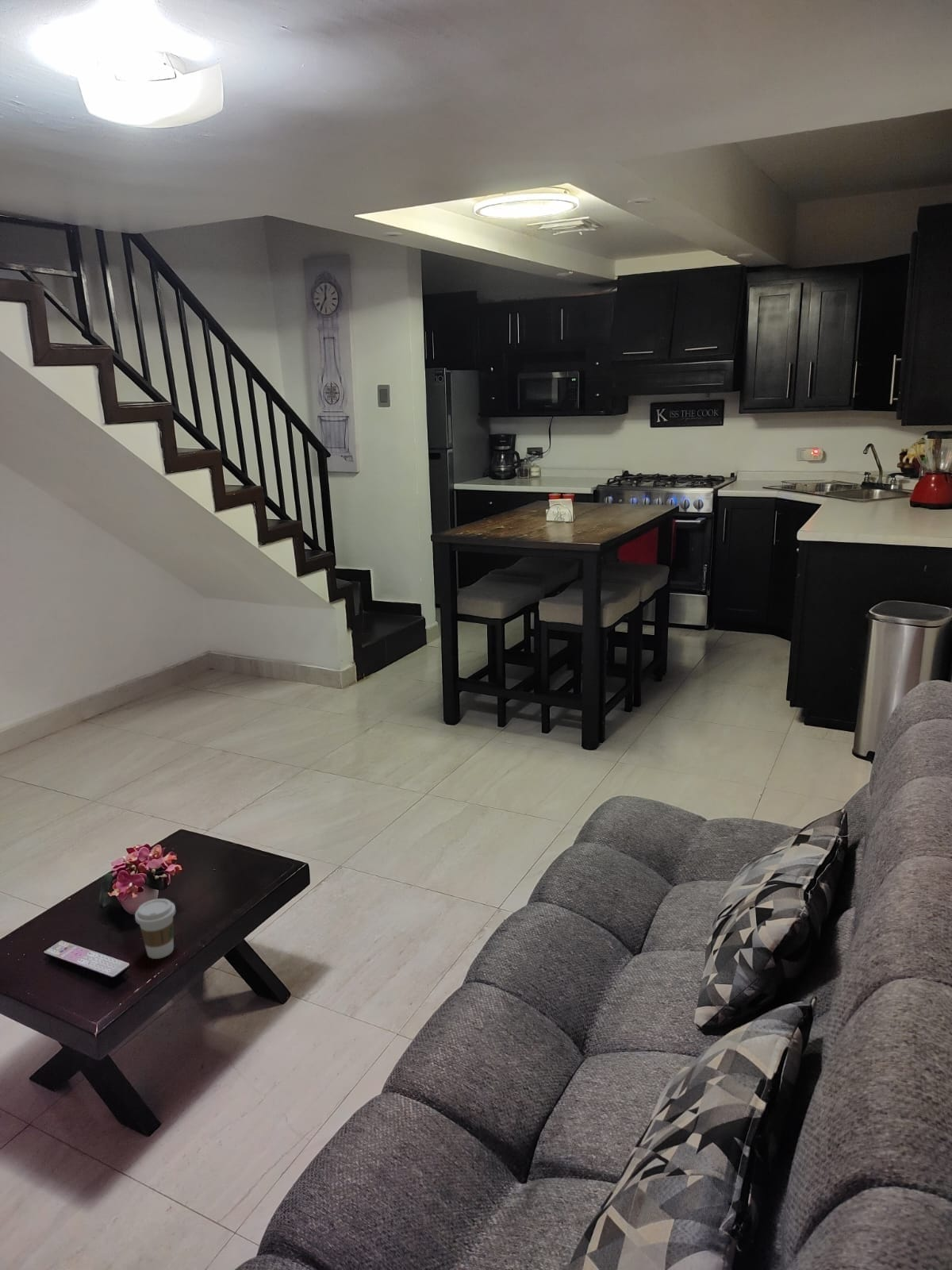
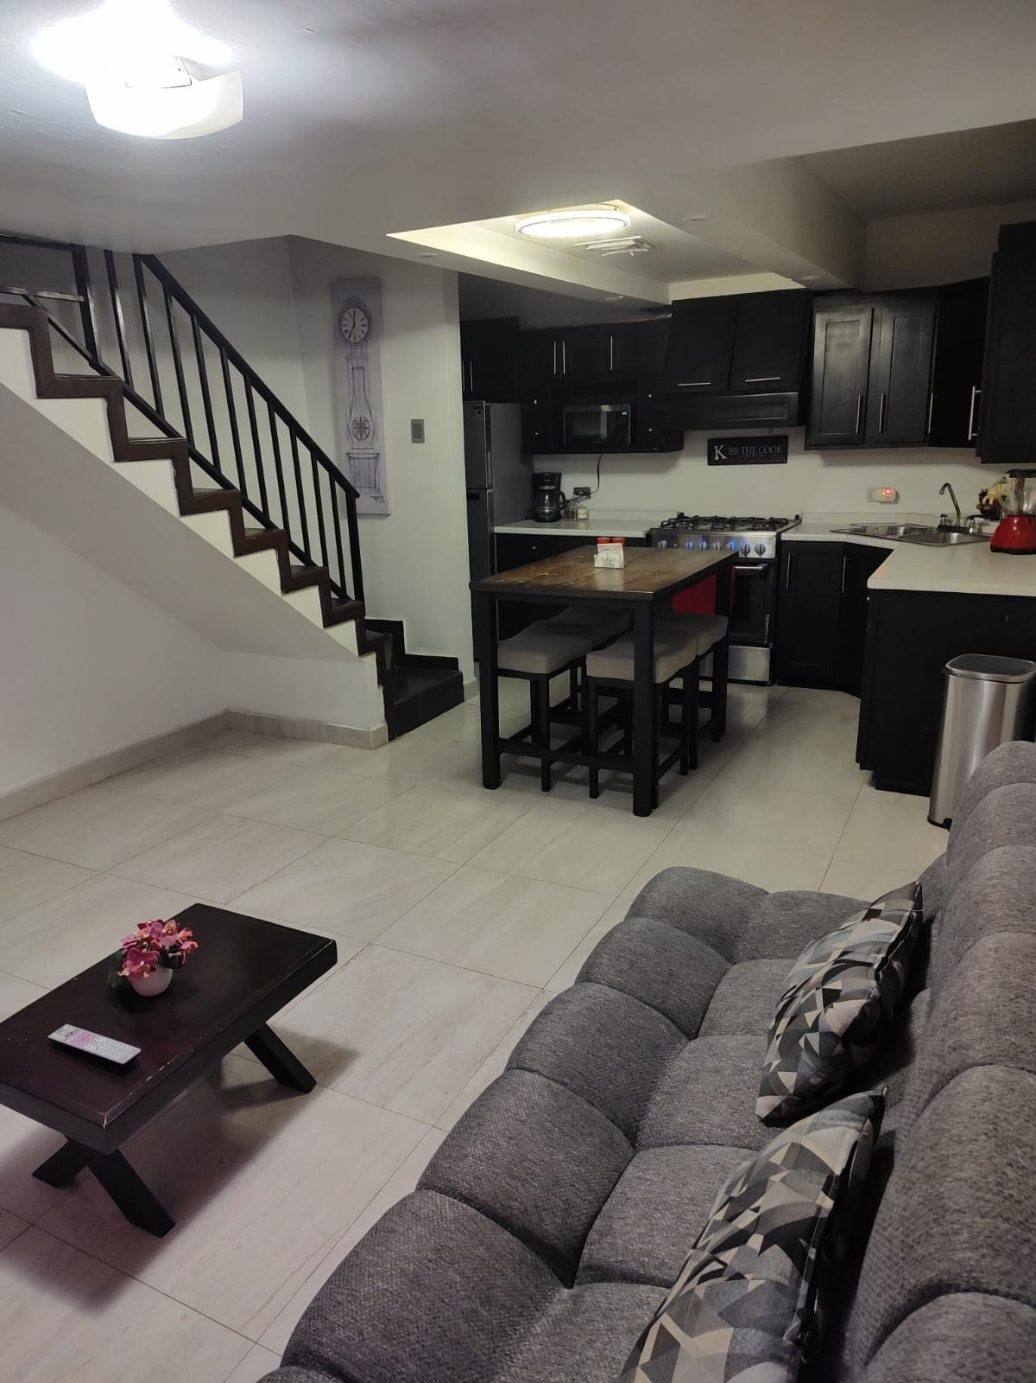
- coffee cup [134,898,176,960]
